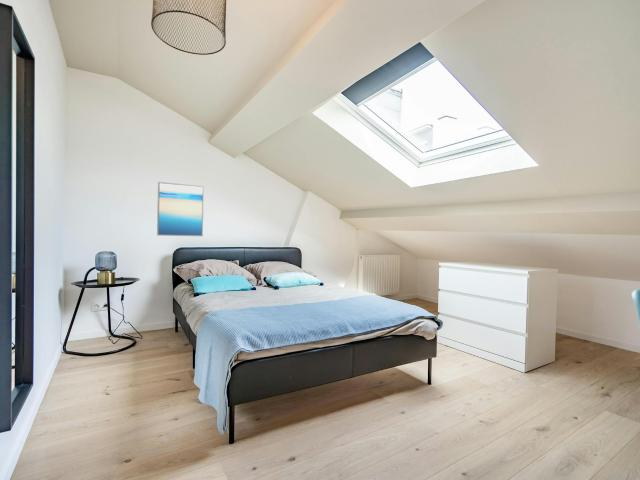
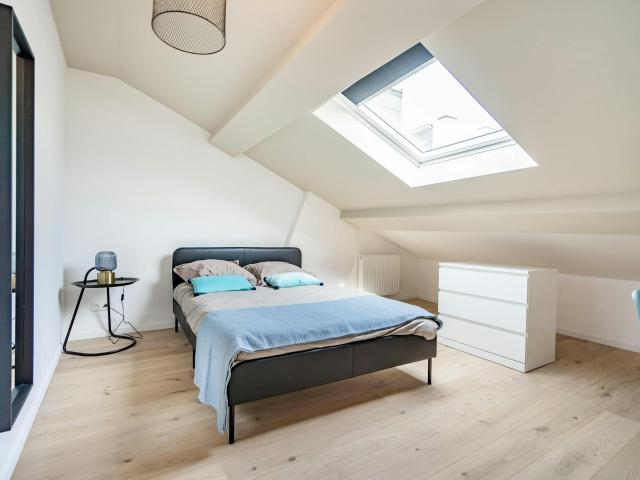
- wall art [156,181,205,237]
